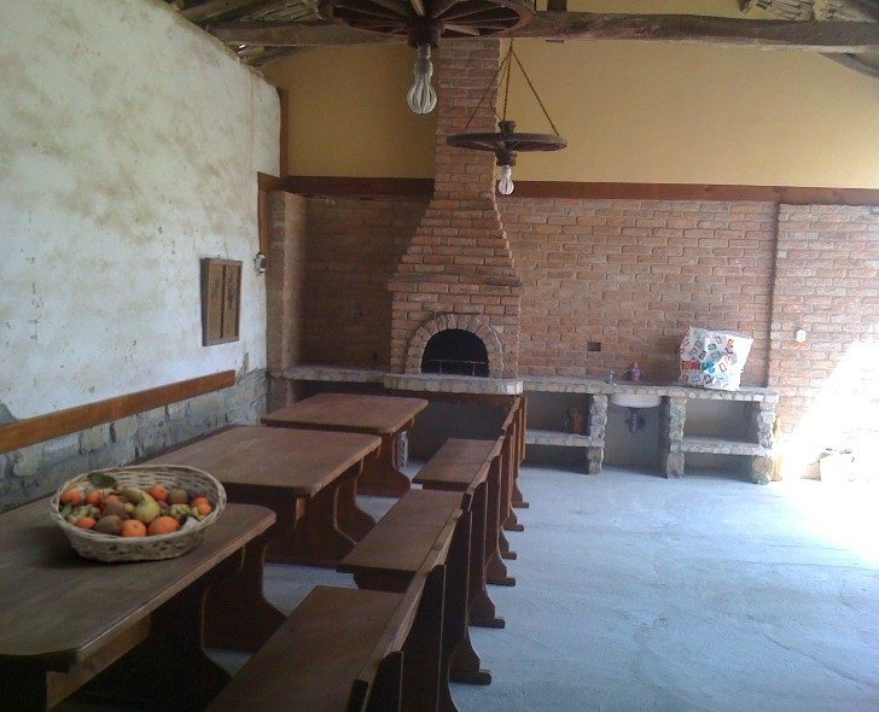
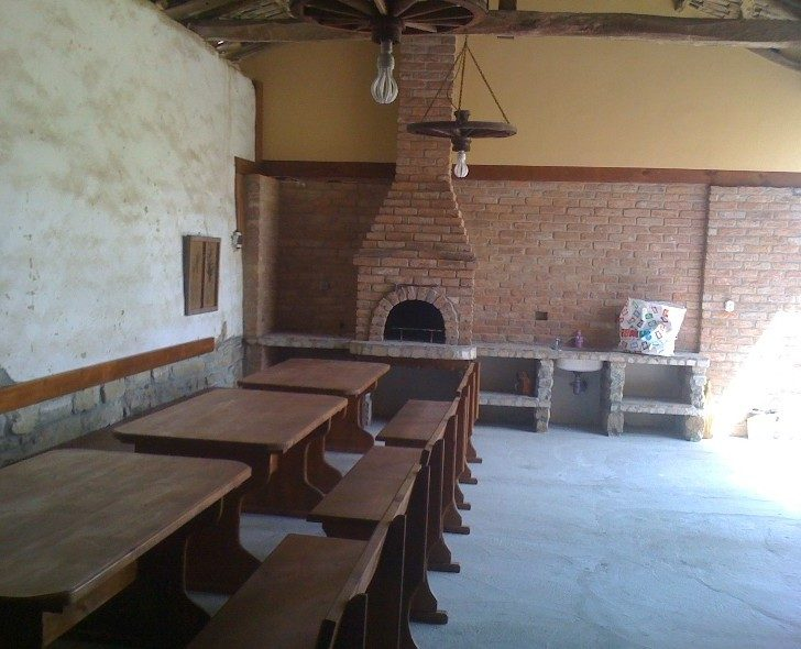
- fruit basket [48,463,227,565]
